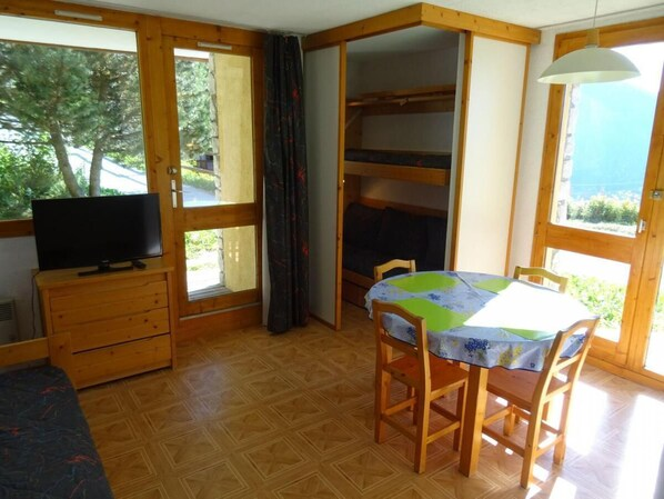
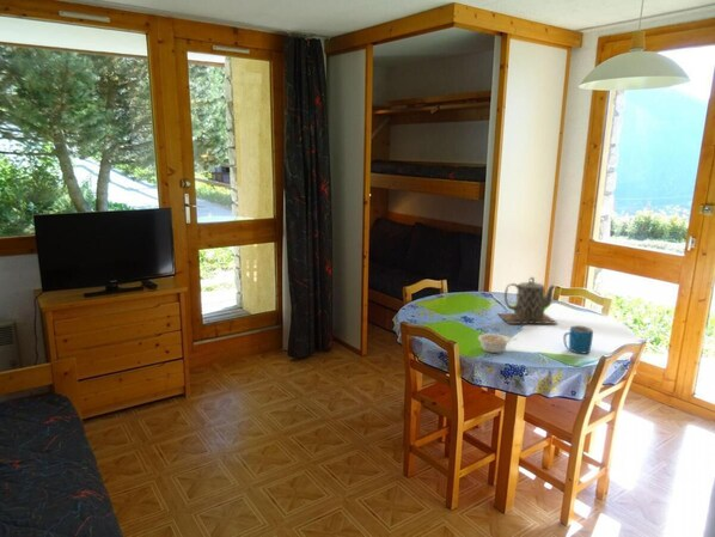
+ teapot [496,276,558,325]
+ mug [562,324,594,355]
+ legume [477,332,519,354]
